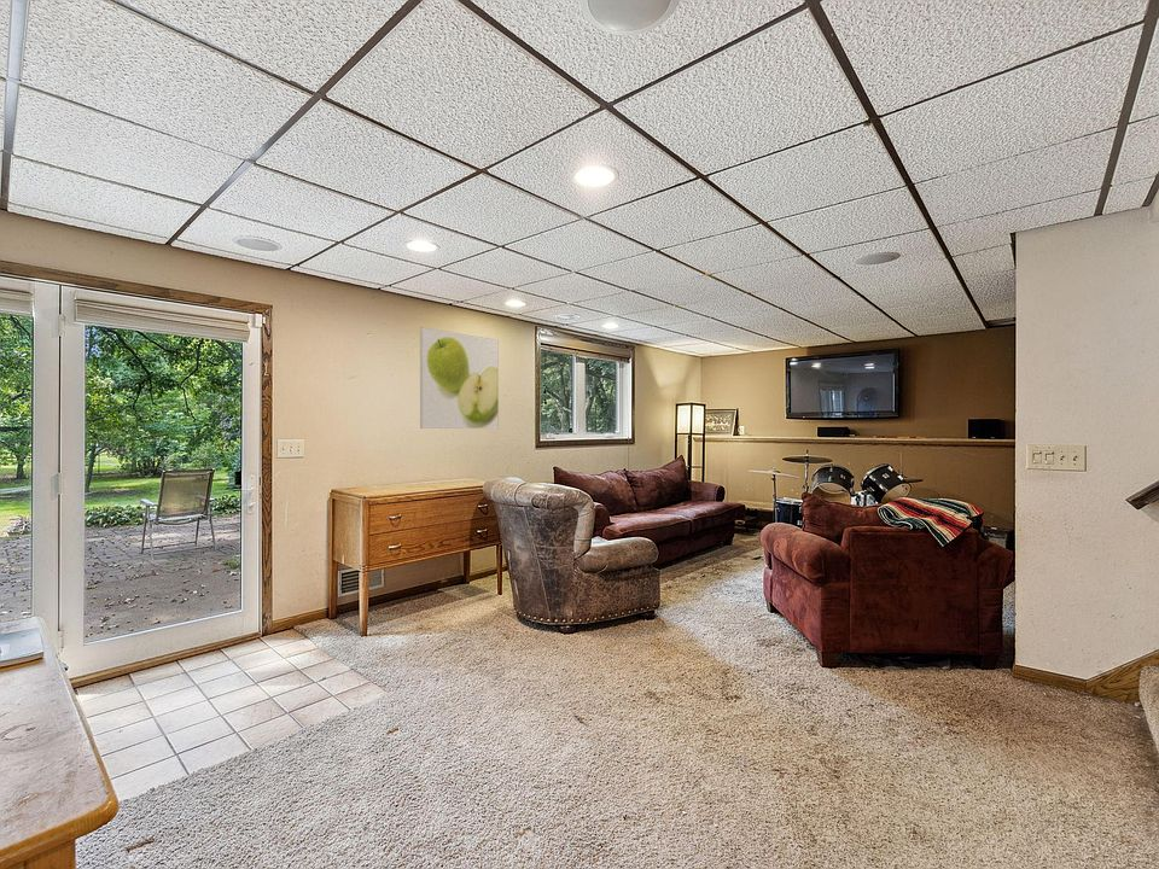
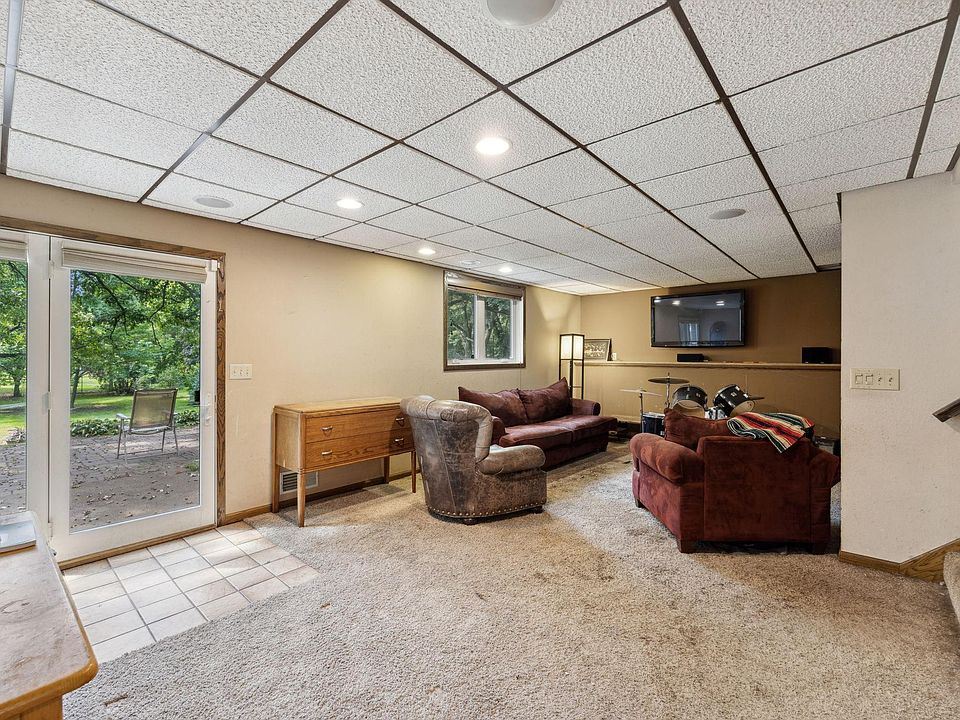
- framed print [419,327,500,430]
